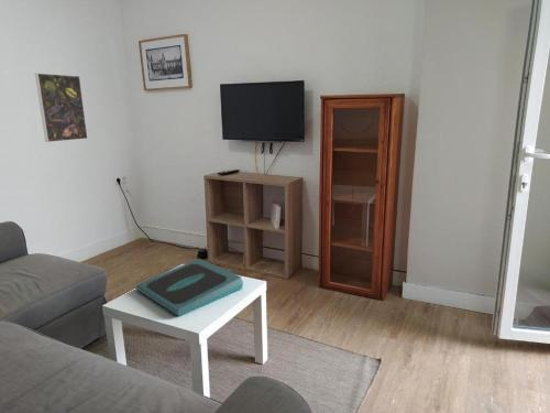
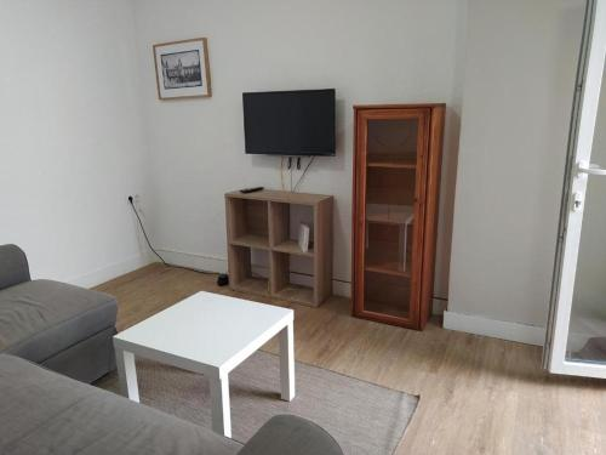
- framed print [34,72,89,143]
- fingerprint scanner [134,258,244,317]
